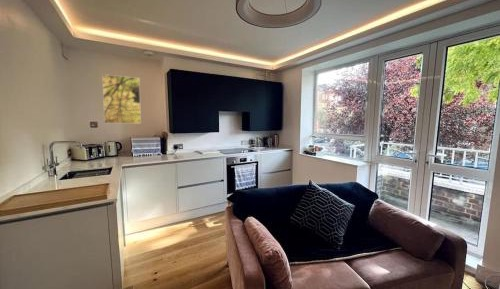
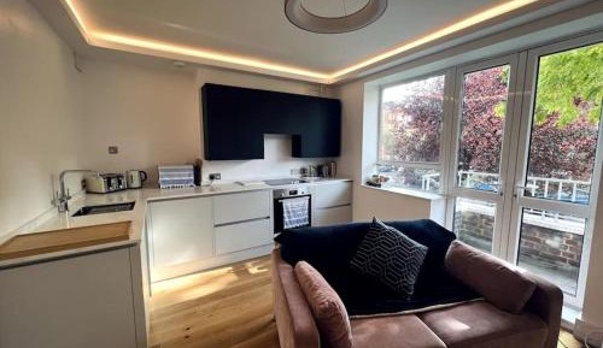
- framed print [101,73,142,125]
